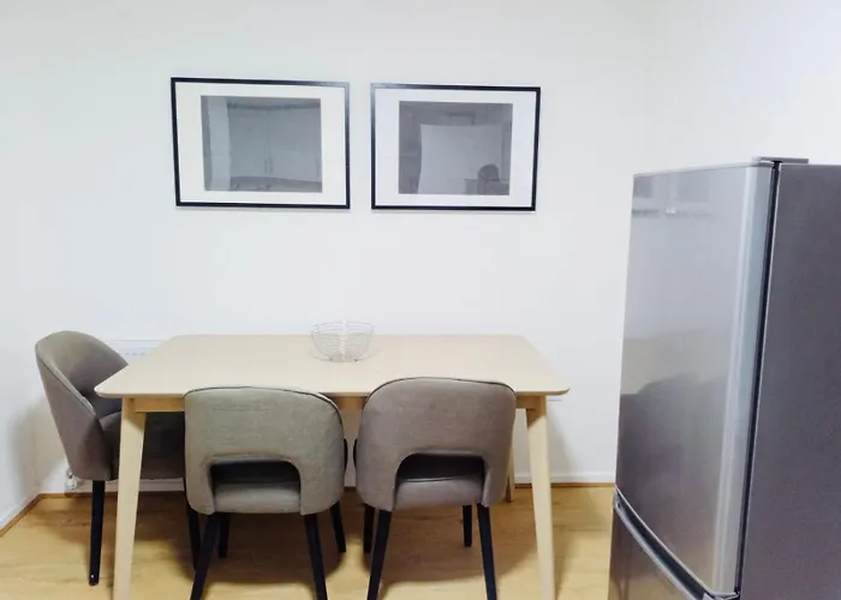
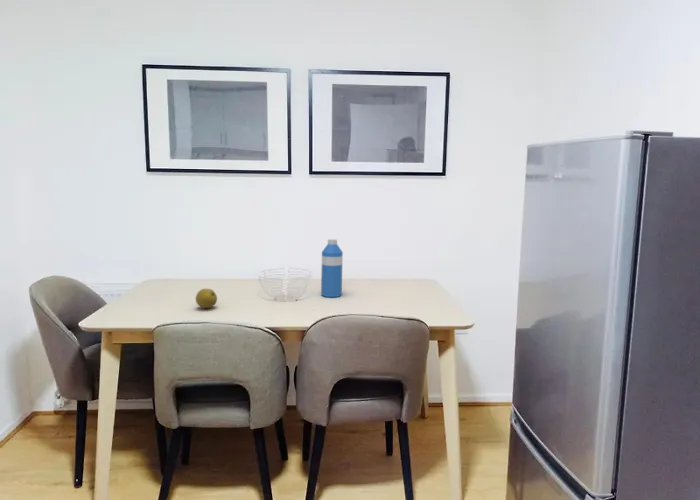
+ water bottle [320,238,344,298]
+ fruit [195,288,218,309]
